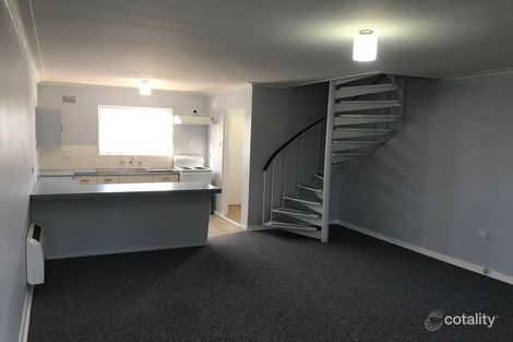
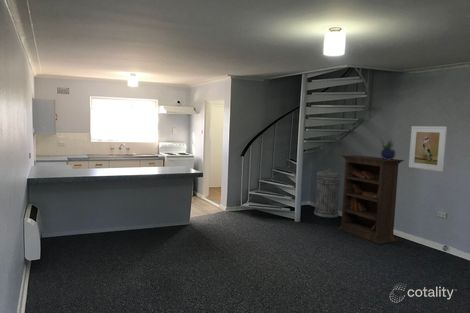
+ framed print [408,125,448,173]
+ bookcase [336,154,405,245]
+ trash can [313,168,342,218]
+ potted plant [379,138,398,160]
